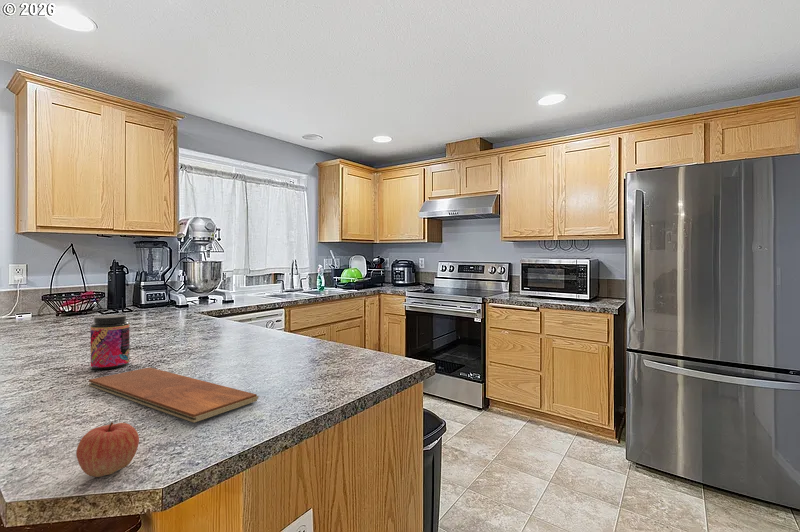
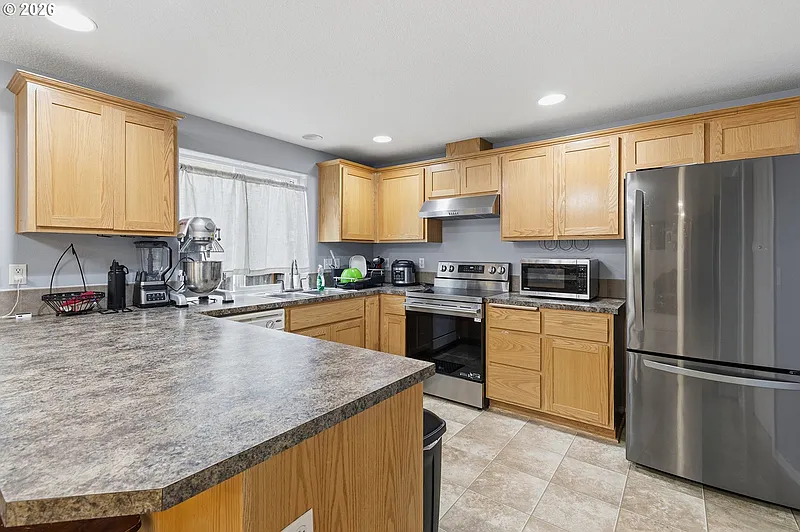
- apple [75,421,140,478]
- chopping board [88,366,260,424]
- jar [90,314,130,370]
